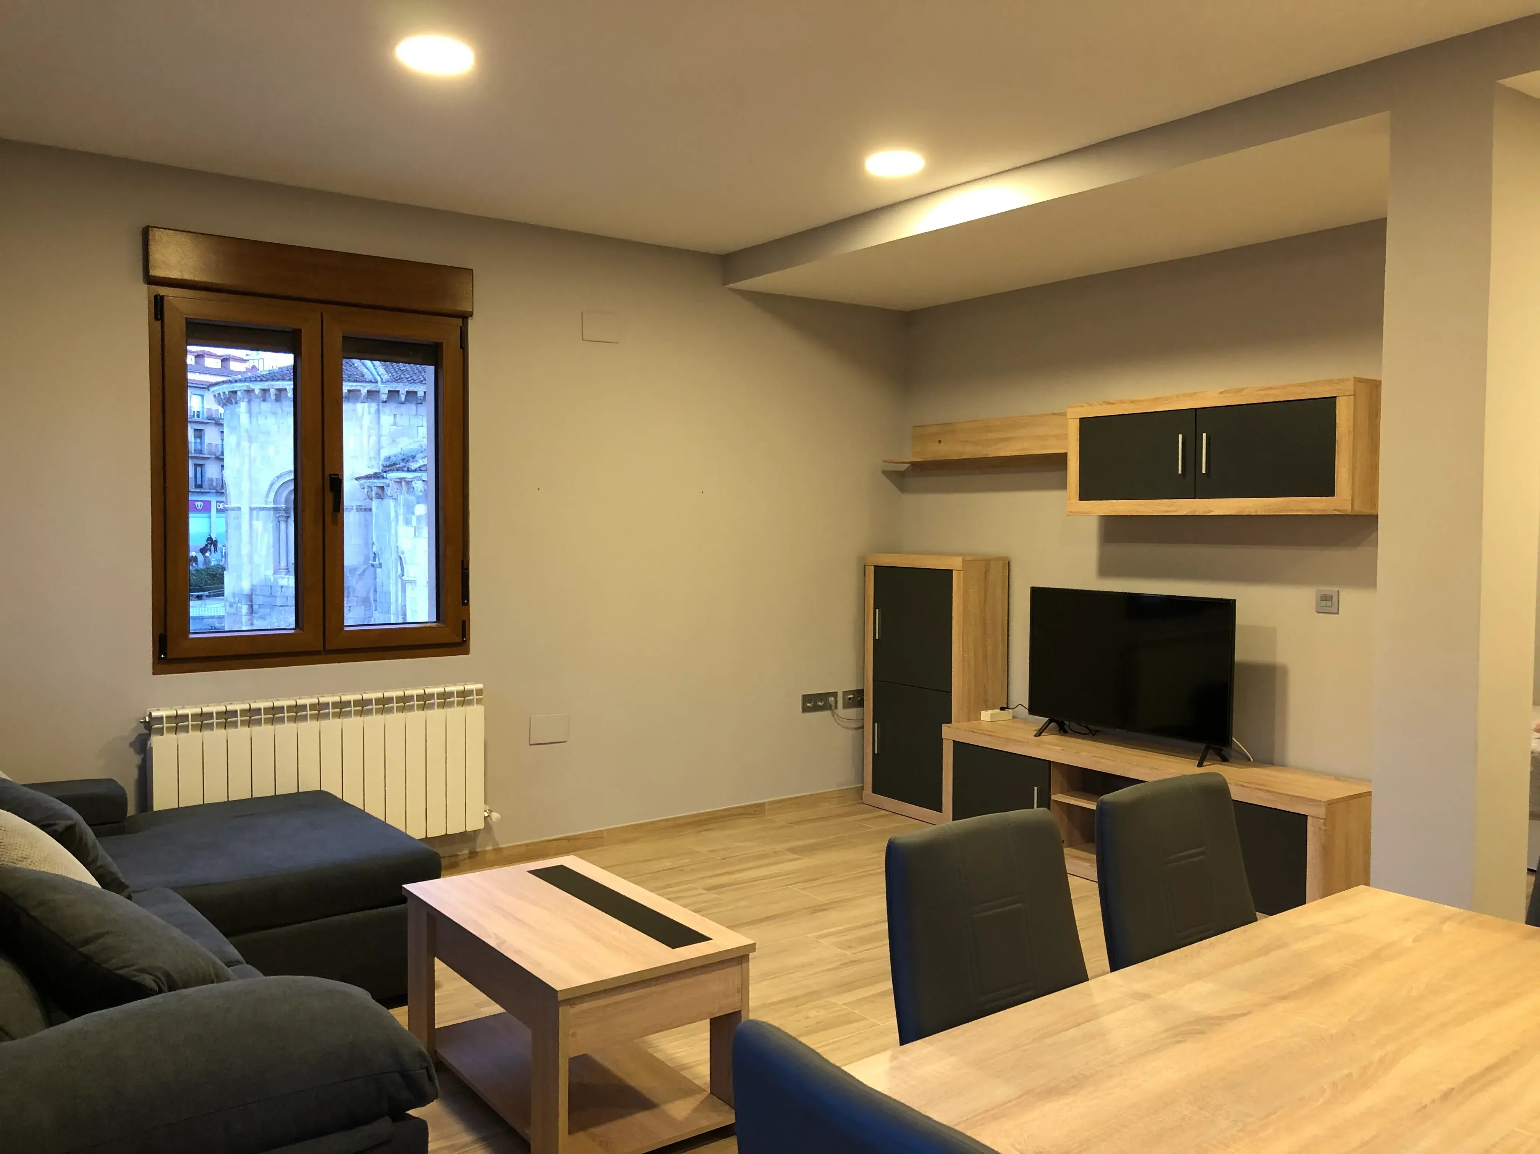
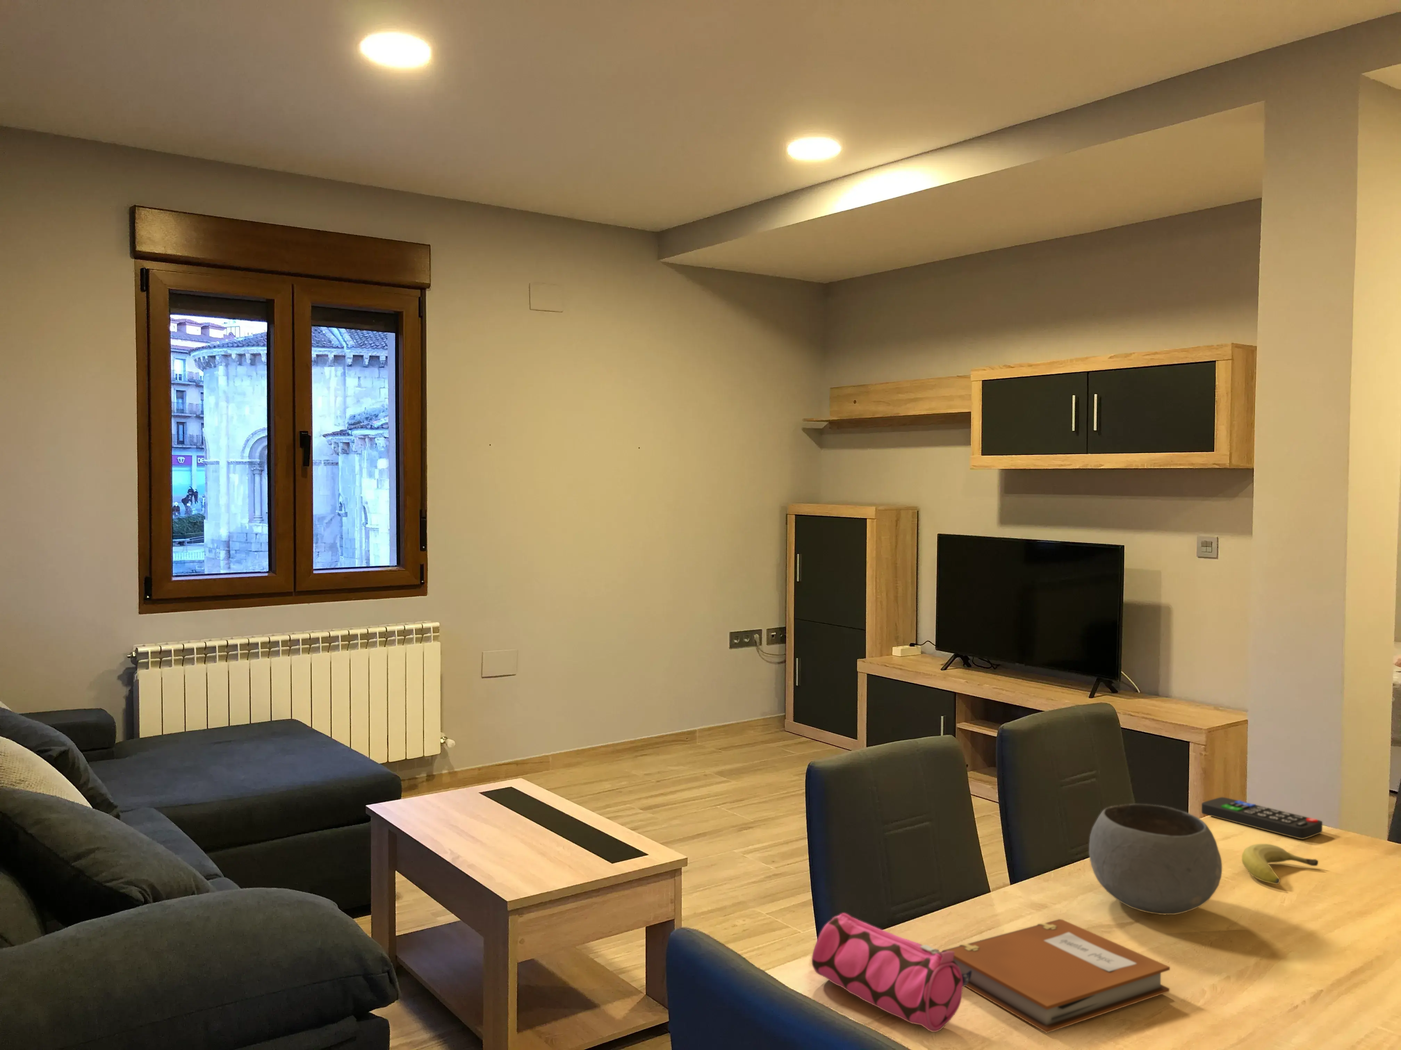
+ notebook [941,919,1170,1033]
+ pencil case [811,912,972,1032]
+ fruit [1241,844,1318,885]
+ bowl [1089,803,1222,915]
+ remote control [1201,796,1323,839]
